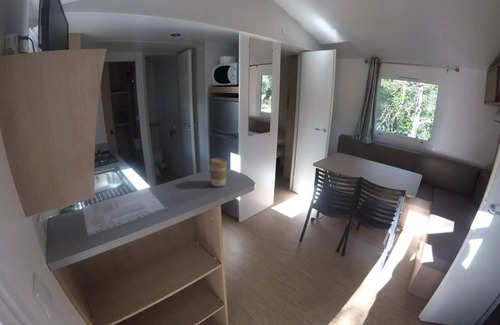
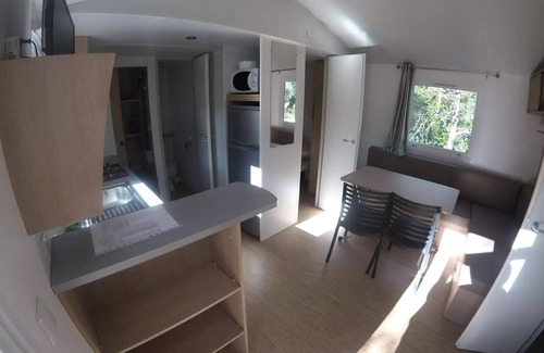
- coffee cup [208,157,228,187]
